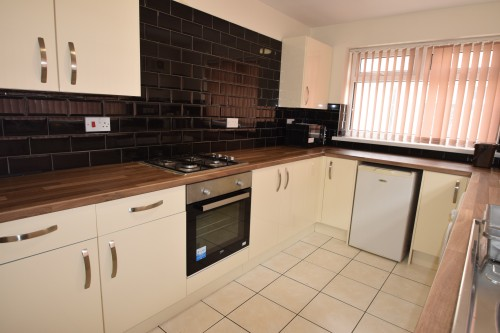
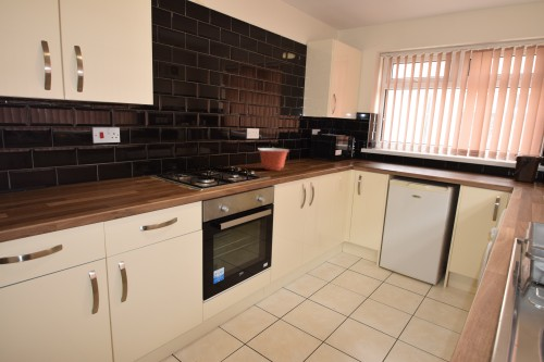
+ mixing bowl [257,147,290,172]
